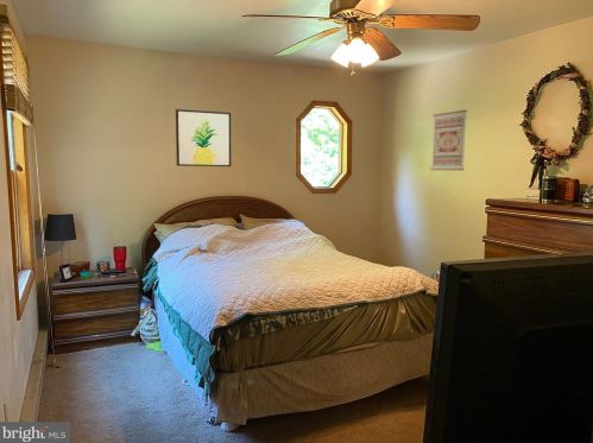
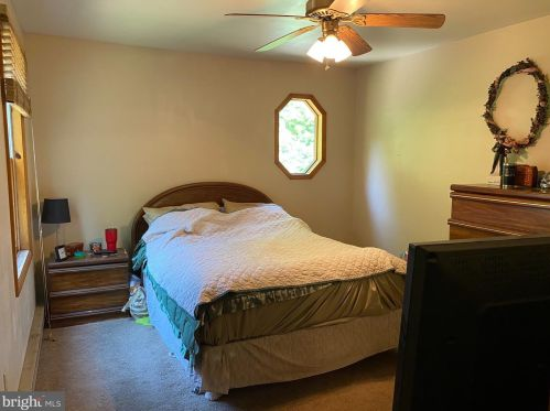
- wall art [175,108,232,167]
- wall art [429,109,468,171]
